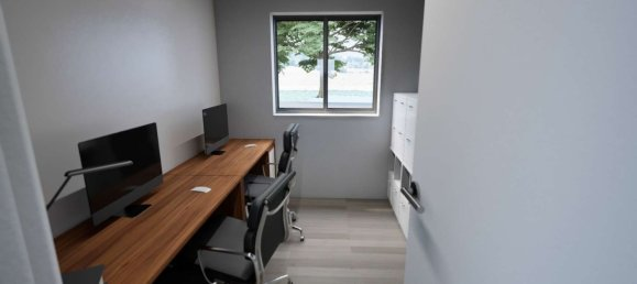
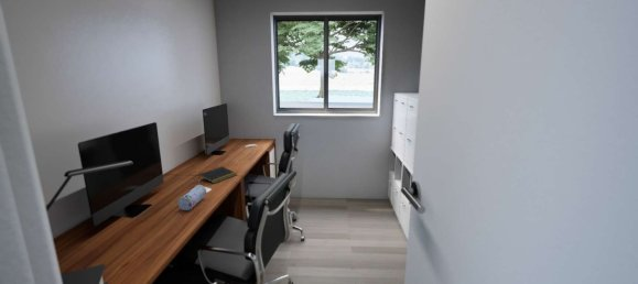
+ notepad [198,165,238,185]
+ pencil case [177,184,207,211]
